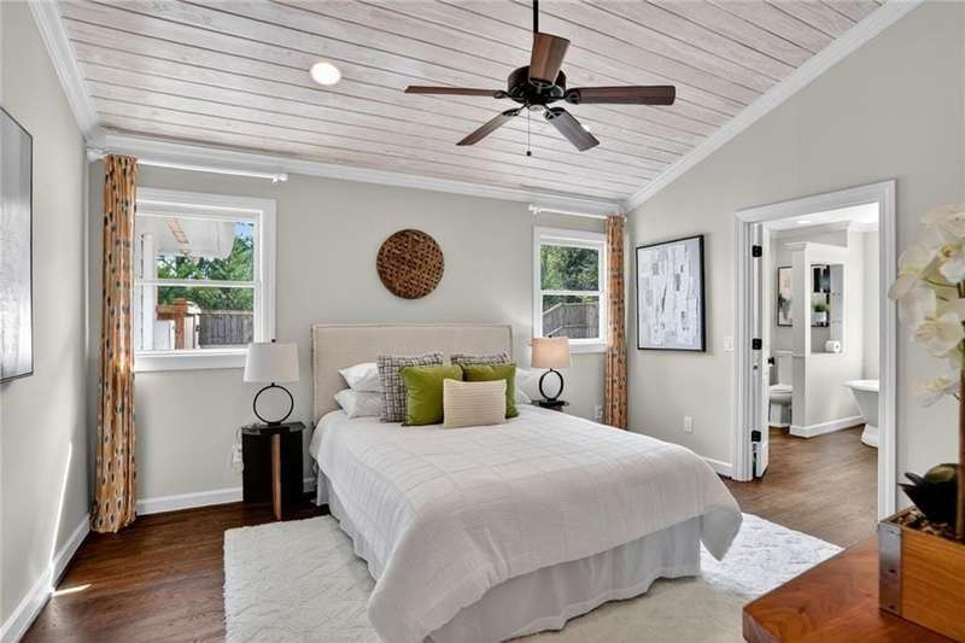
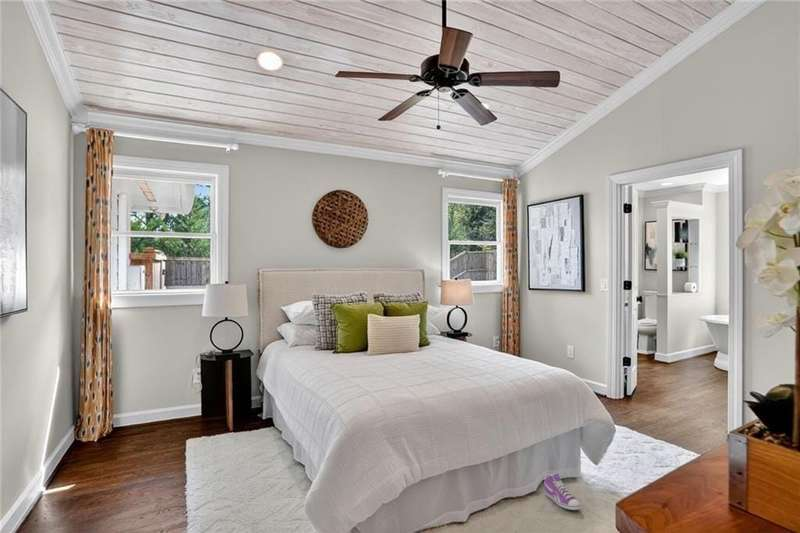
+ sneaker [543,473,581,511]
